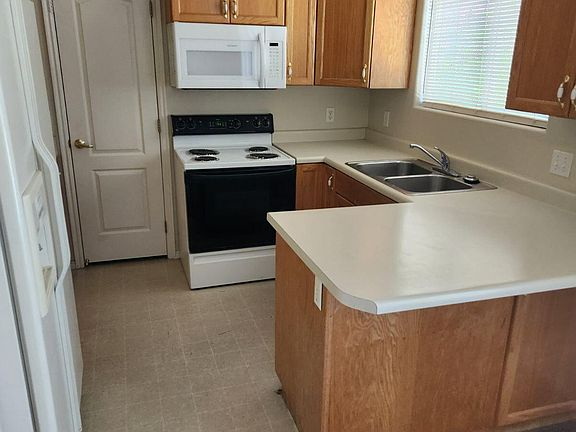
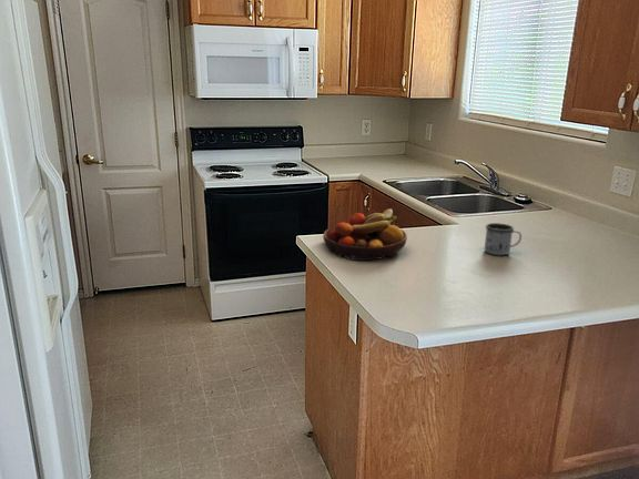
+ mug [484,222,523,256]
+ fruit bowl [322,207,408,262]
